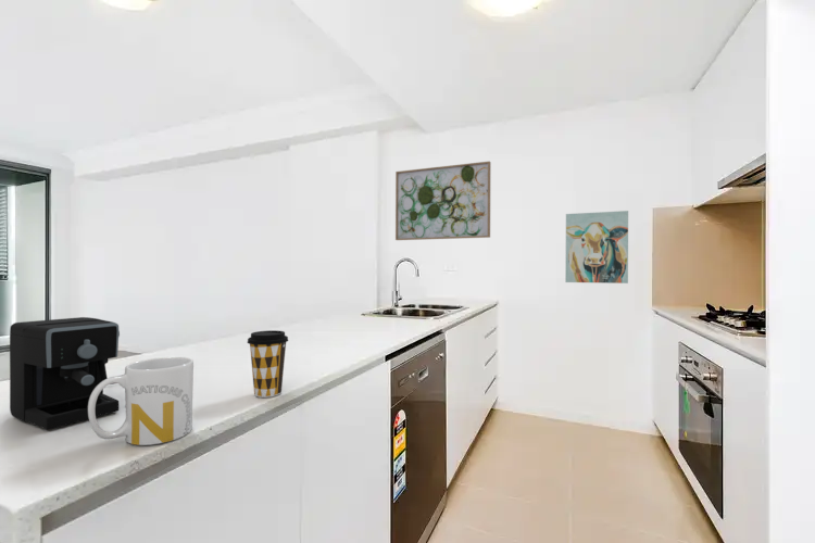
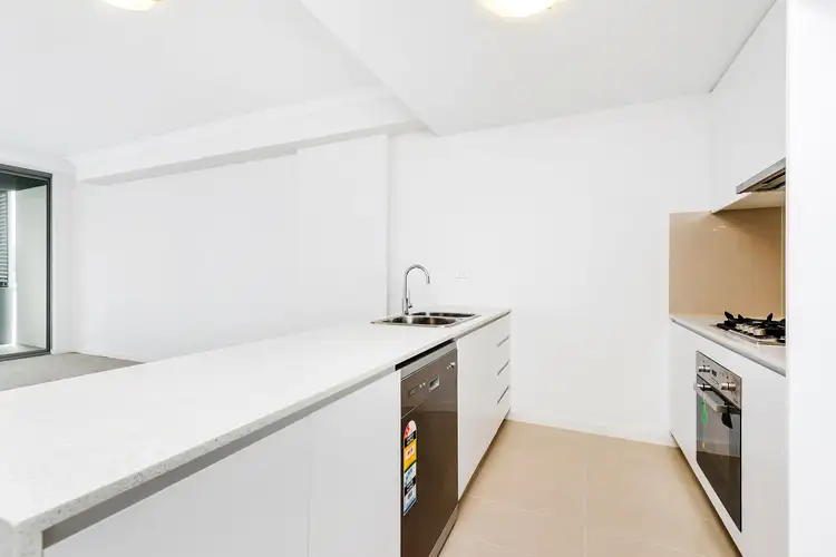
- mug [88,356,195,446]
- wall art [394,160,492,241]
- wall art [564,210,629,285]
- coffee cup [246,329,289,399]
- coffee maker [9,316,121,430]
